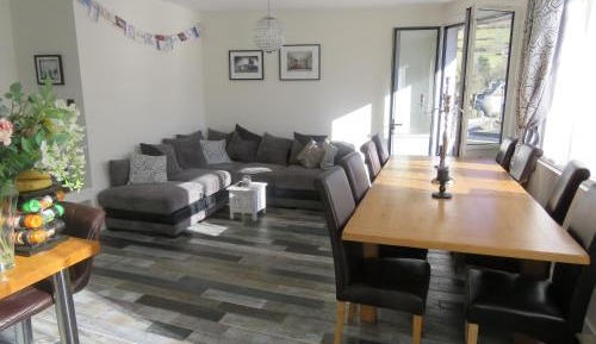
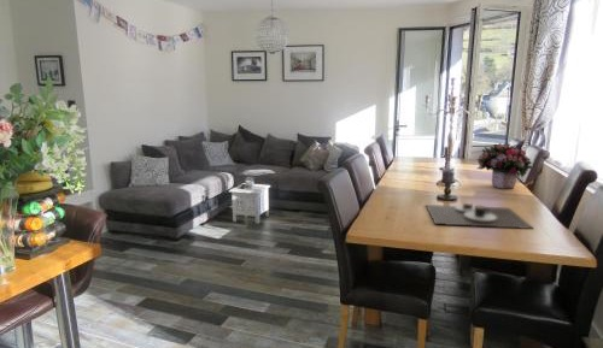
+ bouquet [475,142,534,190]
+ place mat [425,202,535,230]
